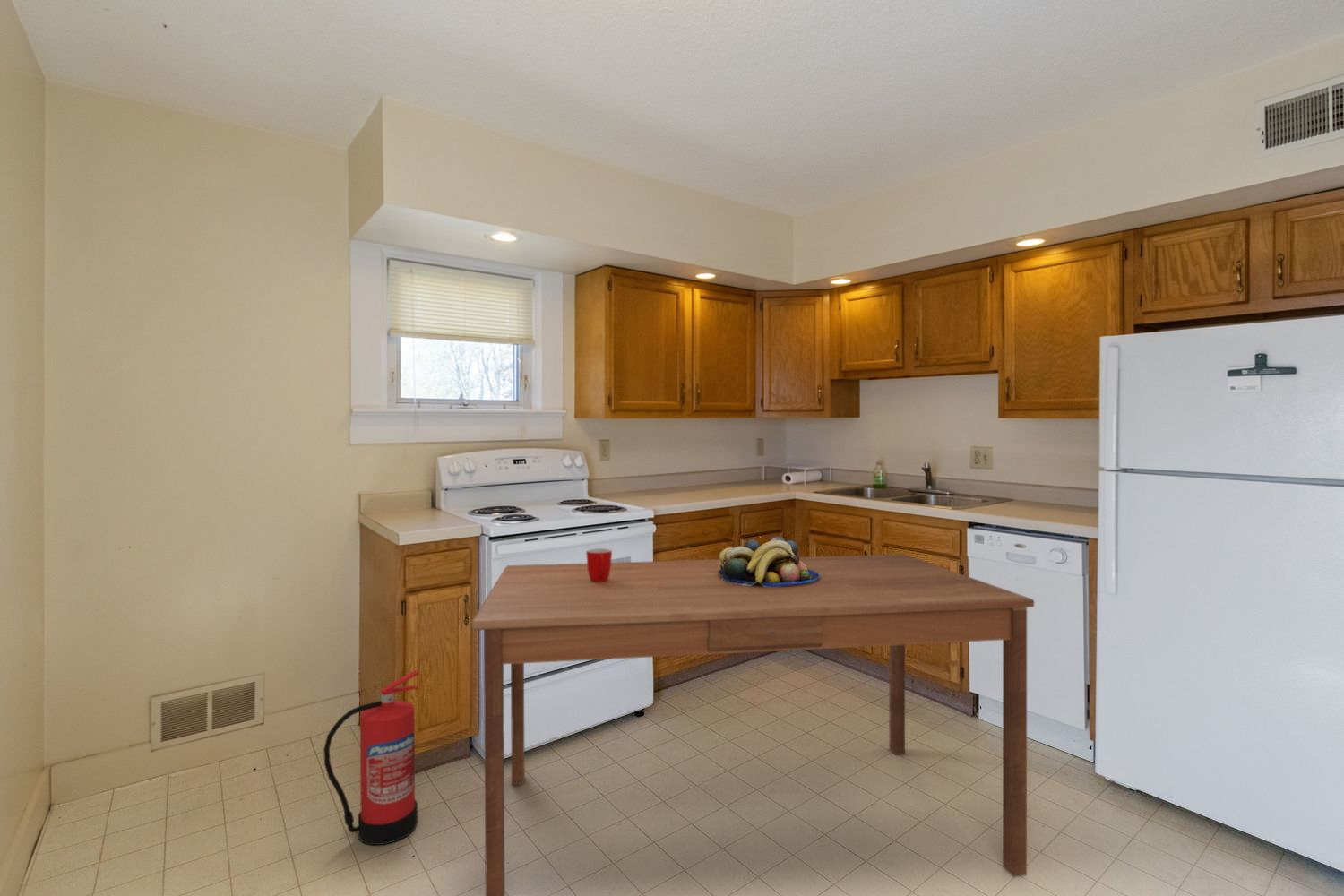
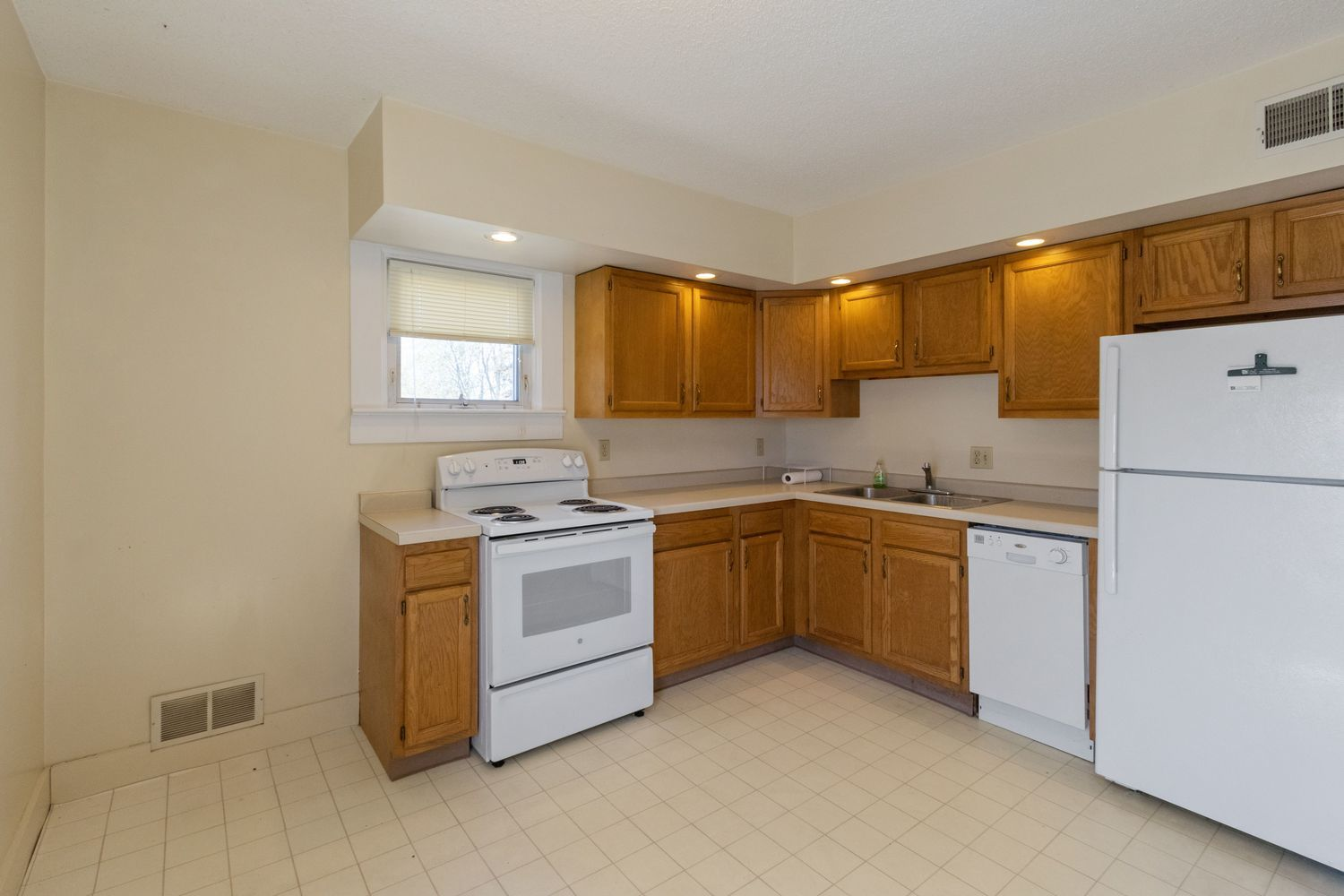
- mug [585,547,613,582]
- fruit bowl [719,536,820,587]
- dining table [470,554,1035,896]
- fire extinguisher [323,669,420,846]
